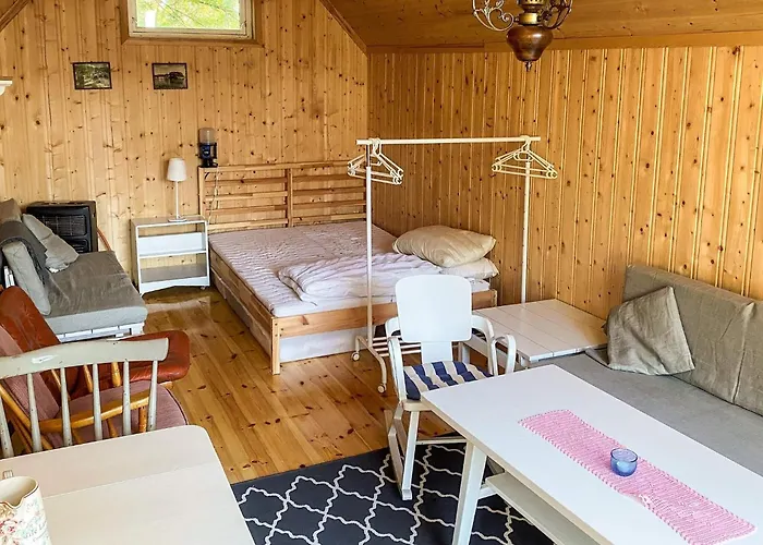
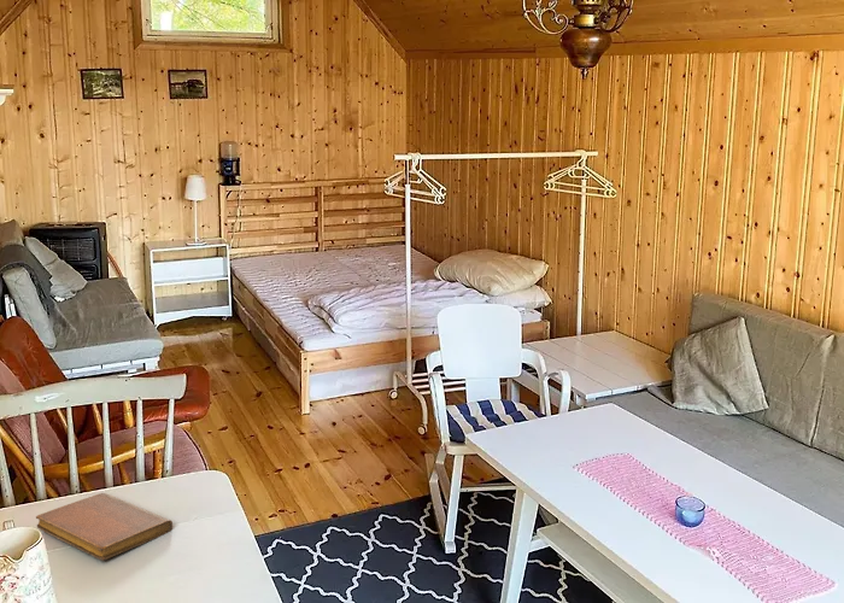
+ notebook [35,492,174,562]
